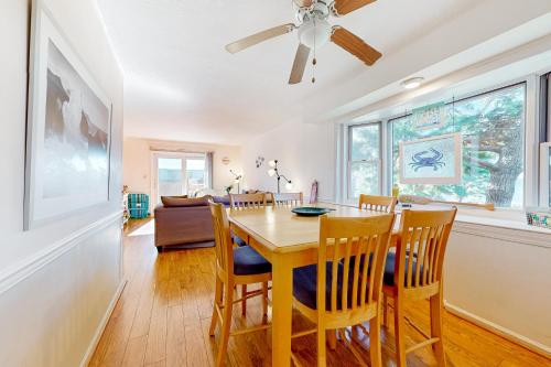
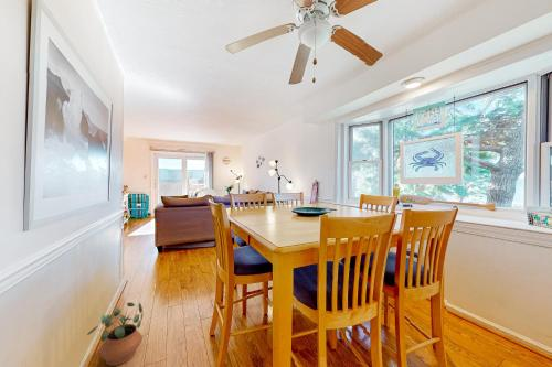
+ potted plant [86,301,145,367]
